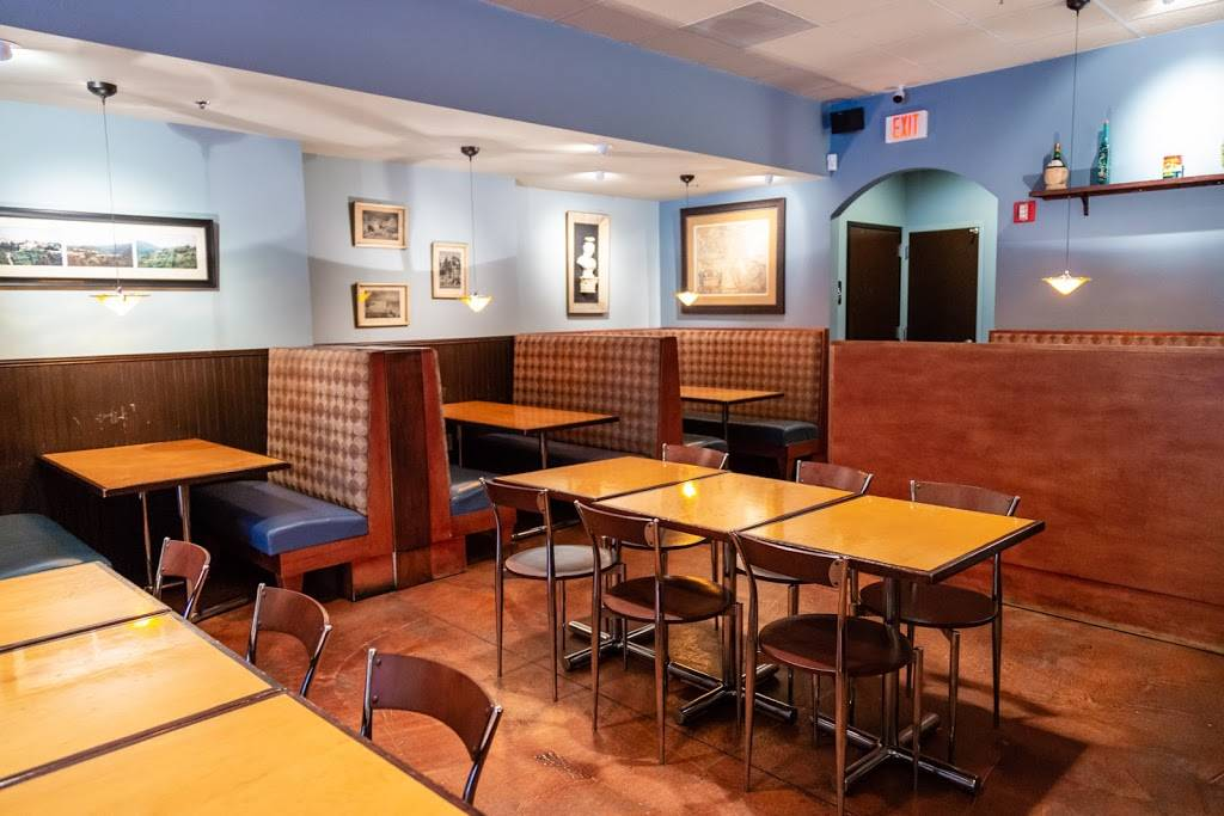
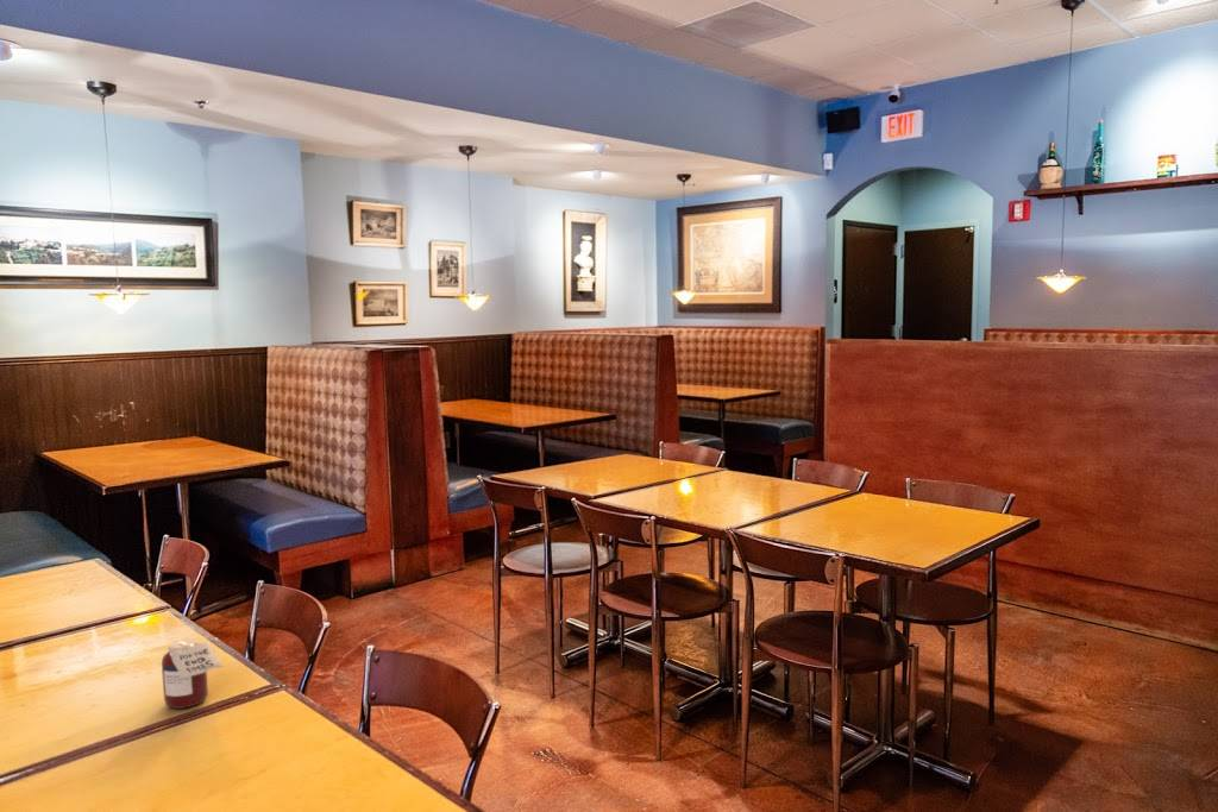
+ jar [161,637,224,710]
